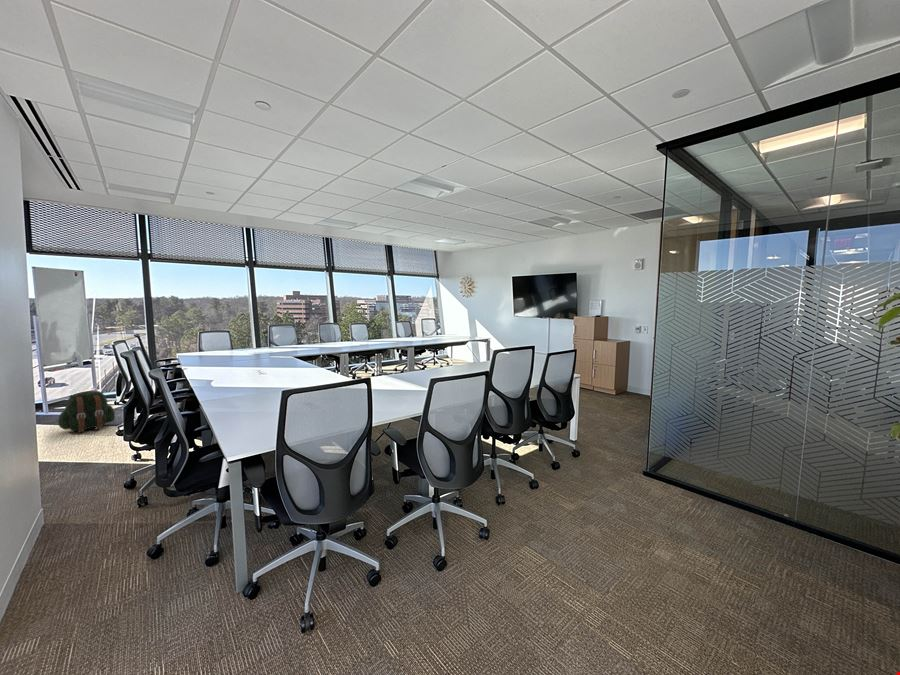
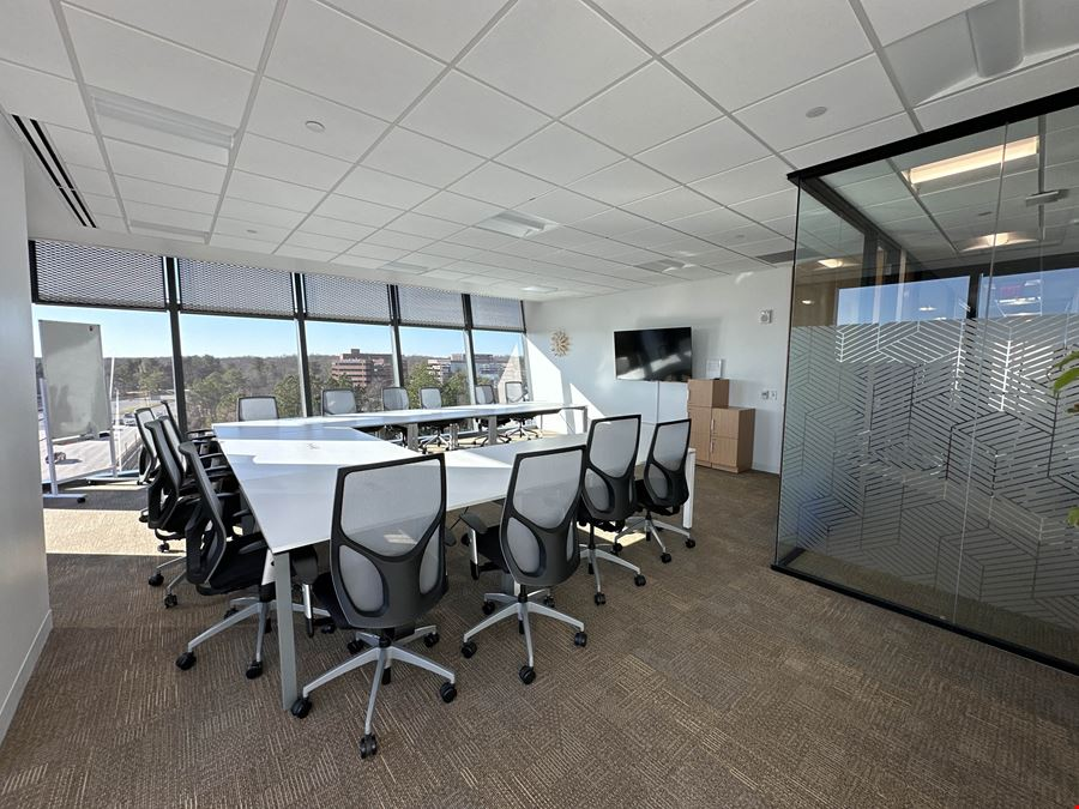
- backpack [57,390,116,434]
